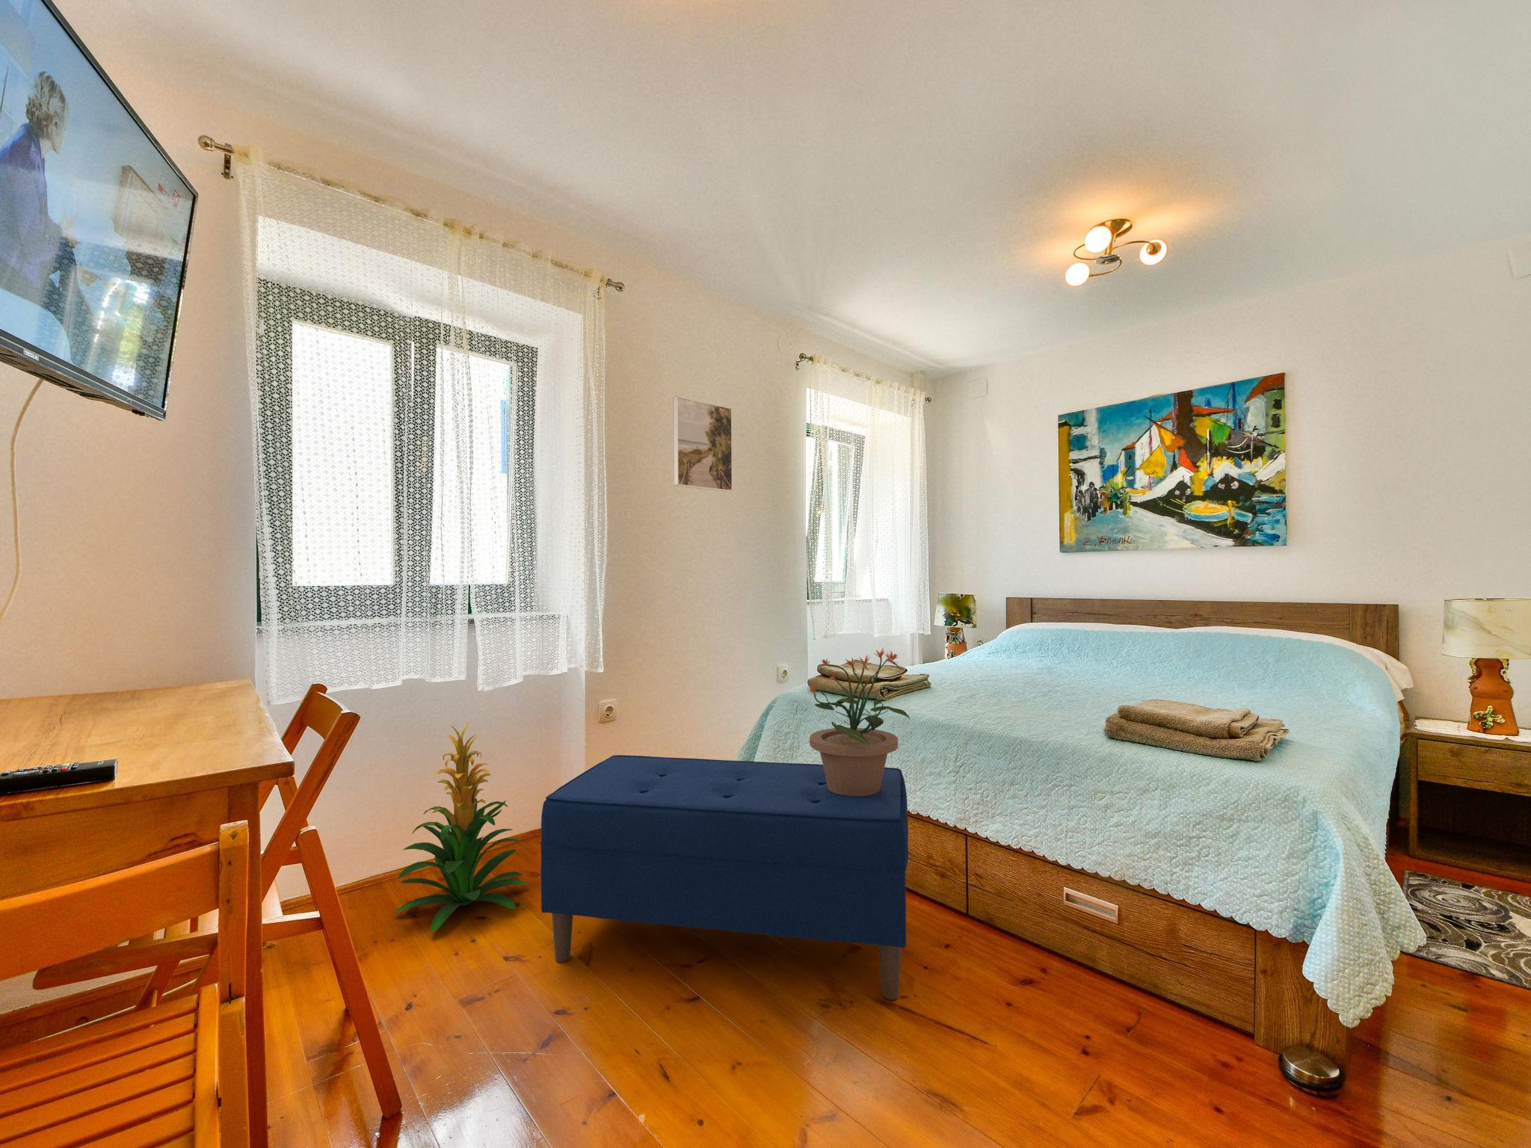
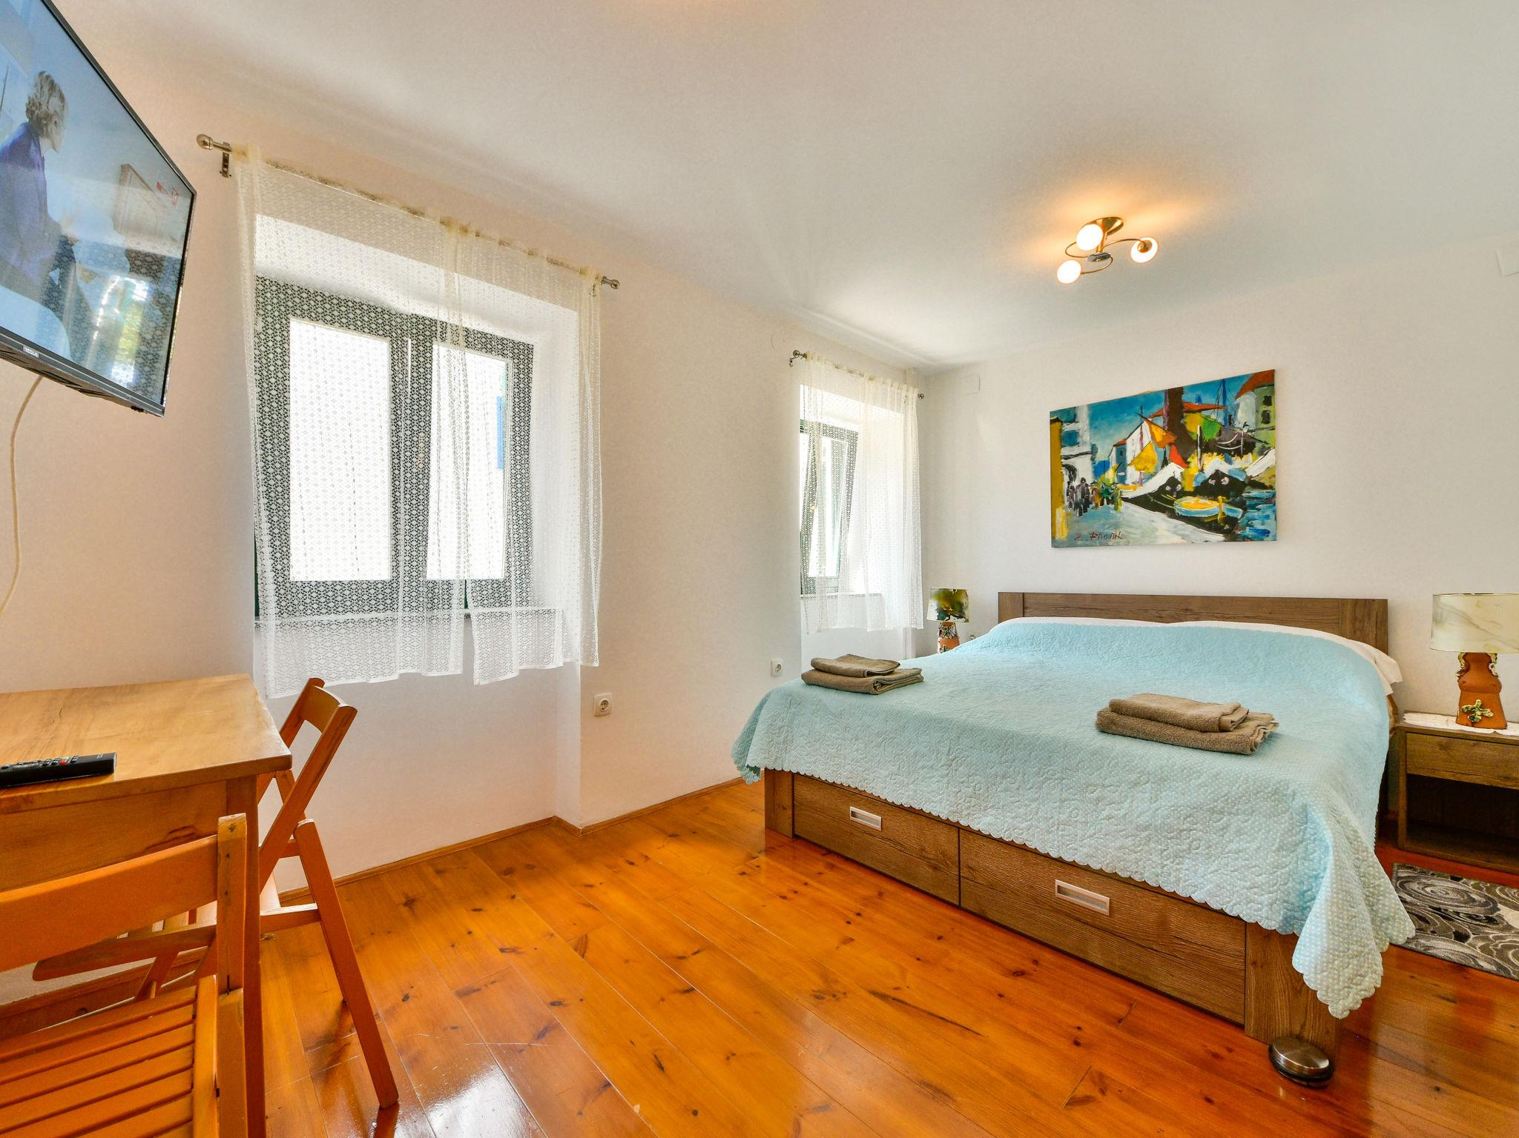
- indoor plant [394,722,530,933]
- bench [540,754,909,1001]
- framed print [671,396,733,492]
- potted plant [806,648,910,796]
